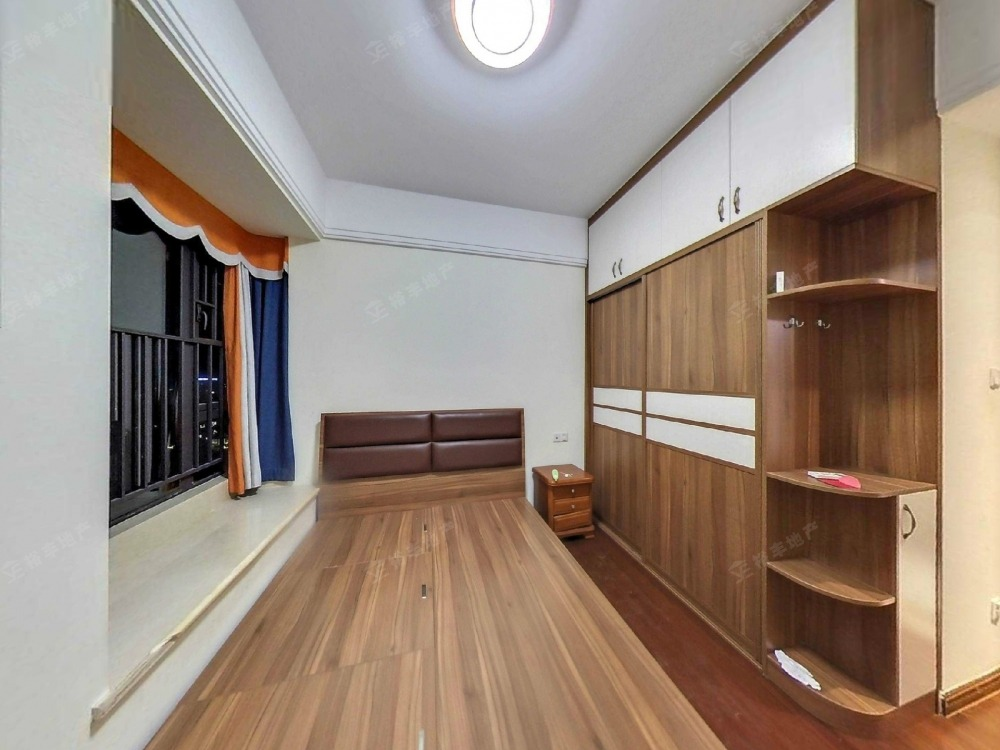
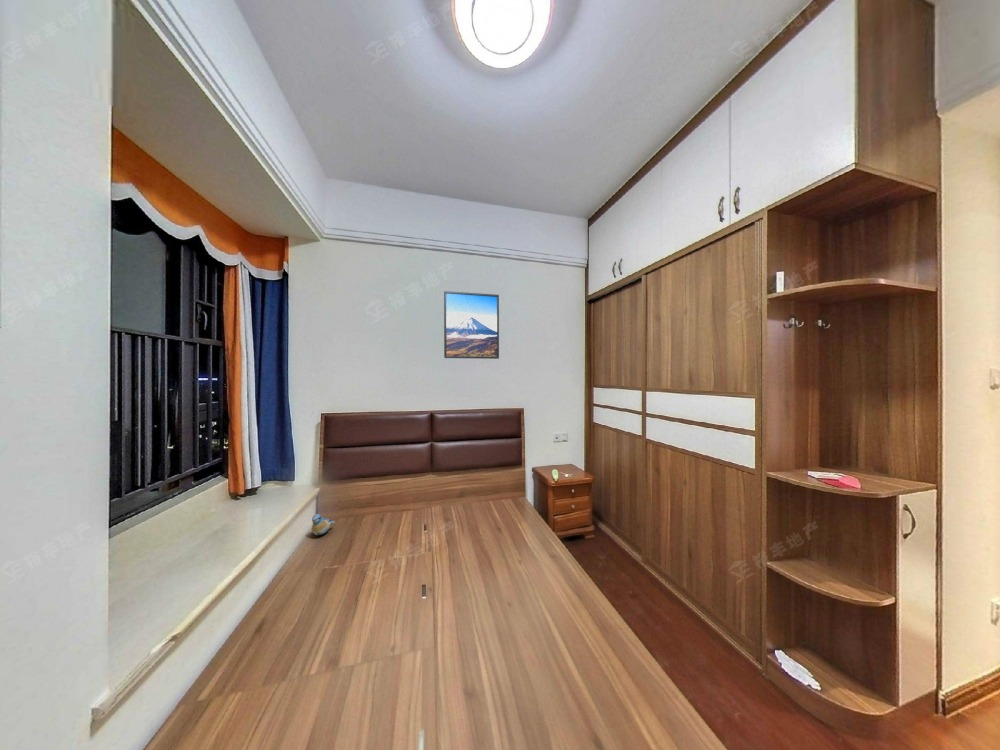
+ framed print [443,290,500,360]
+ plush toy [311,513,336,536]
